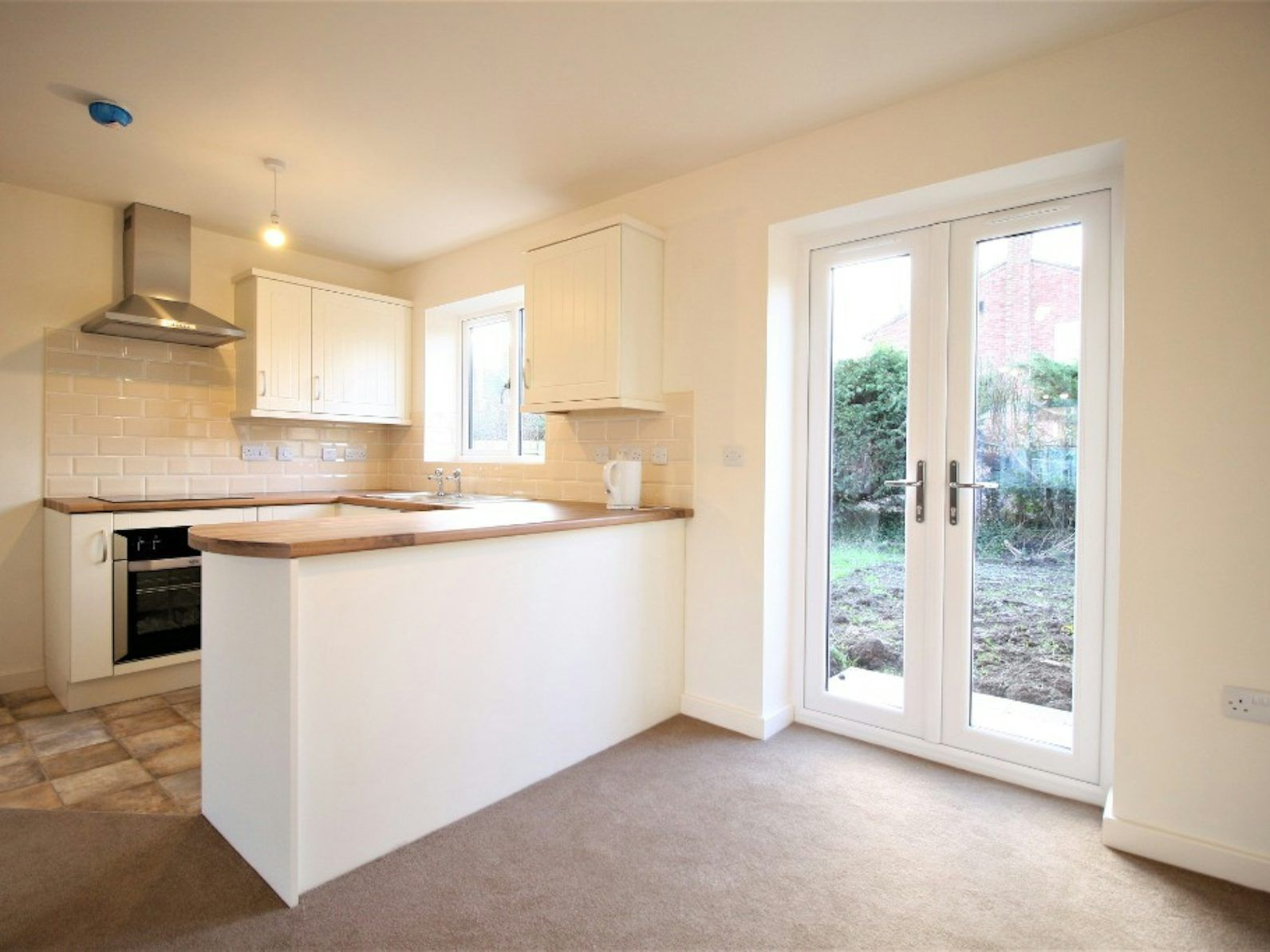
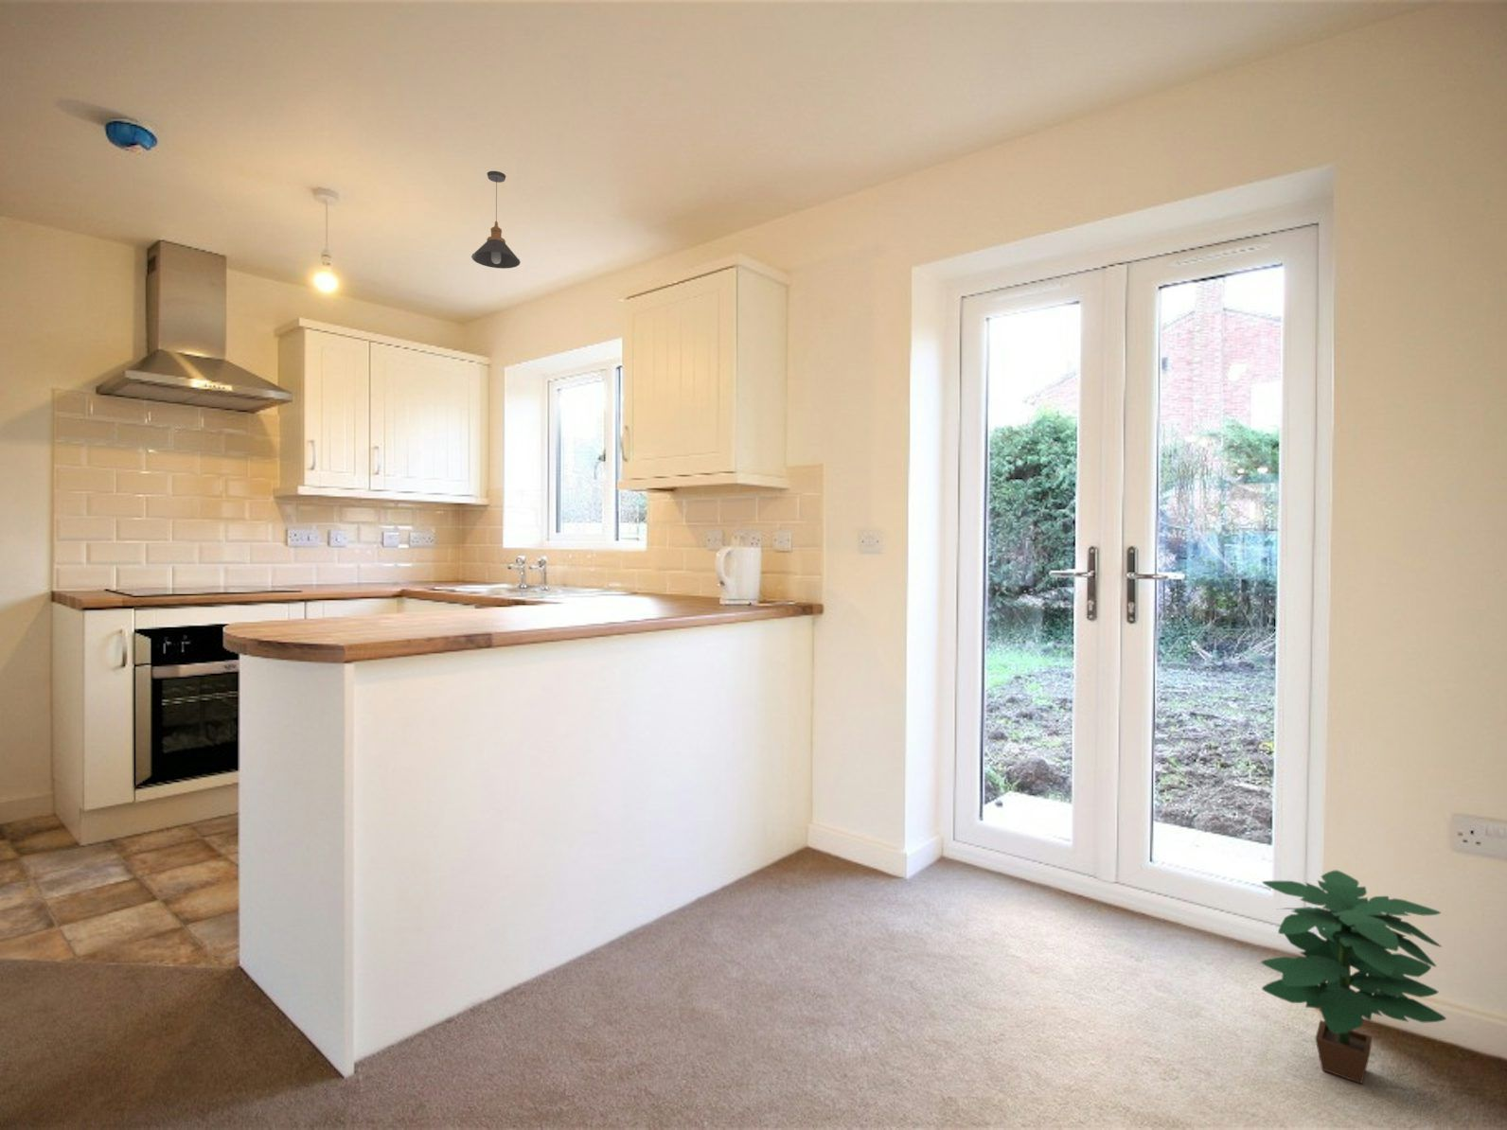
+ potted plant [1260,869,1448,1085]
+ pendant light [470,171,522,269]
